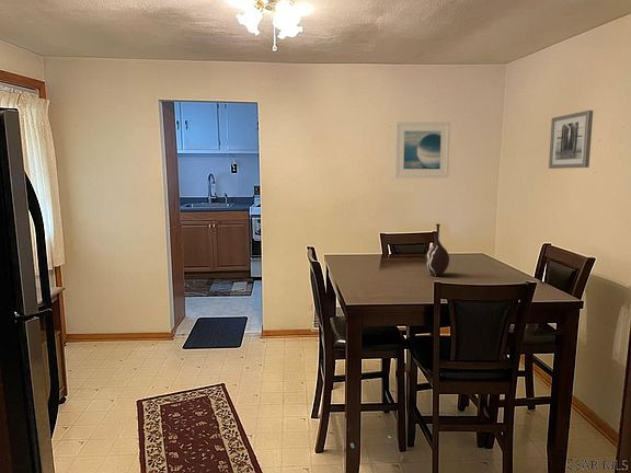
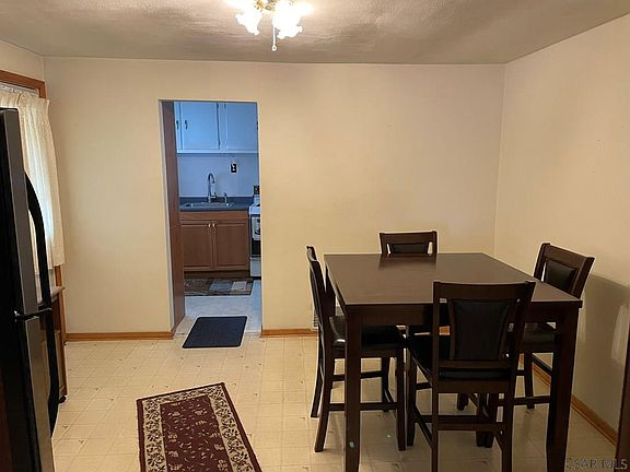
- vase [424,223,450,277]
- wall art [548,109,594,170]
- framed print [393,120,451,180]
